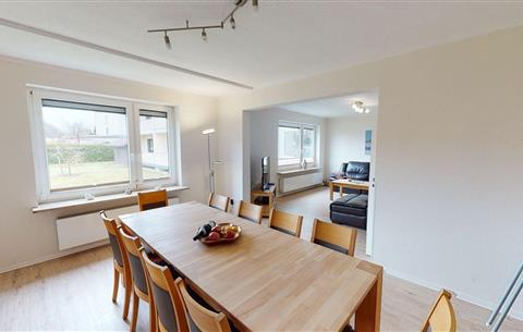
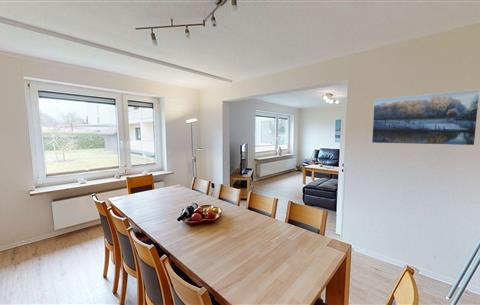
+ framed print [371,88,480,146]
